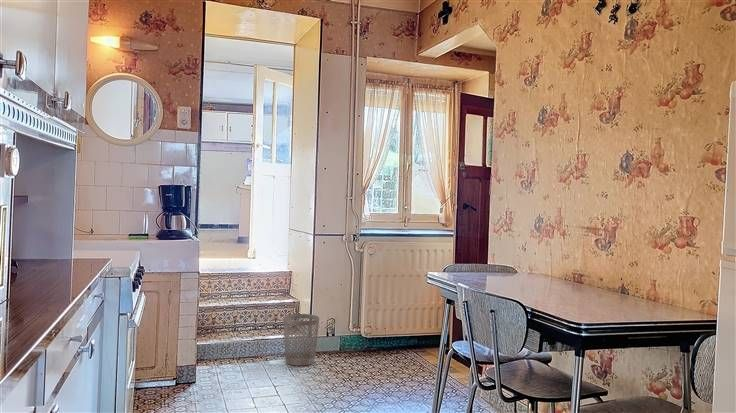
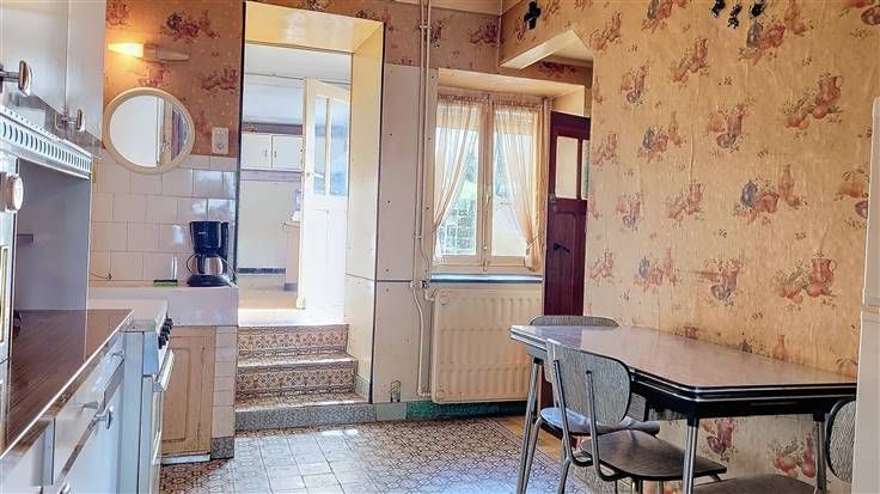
- wastebasket [282,313,320,367]
